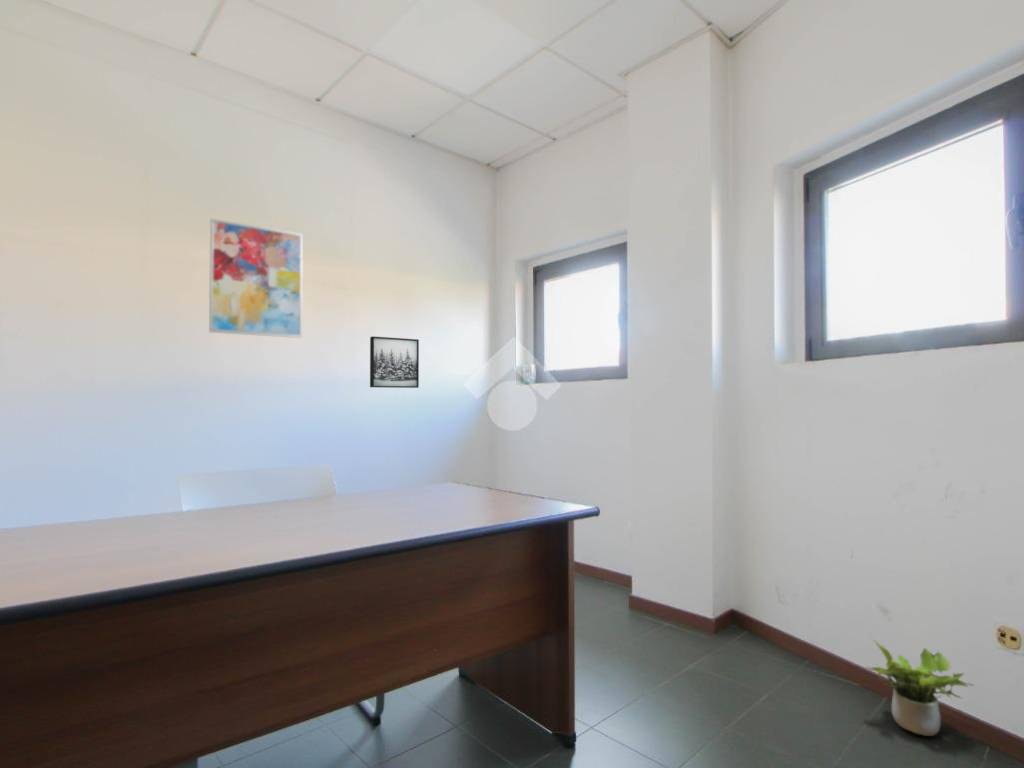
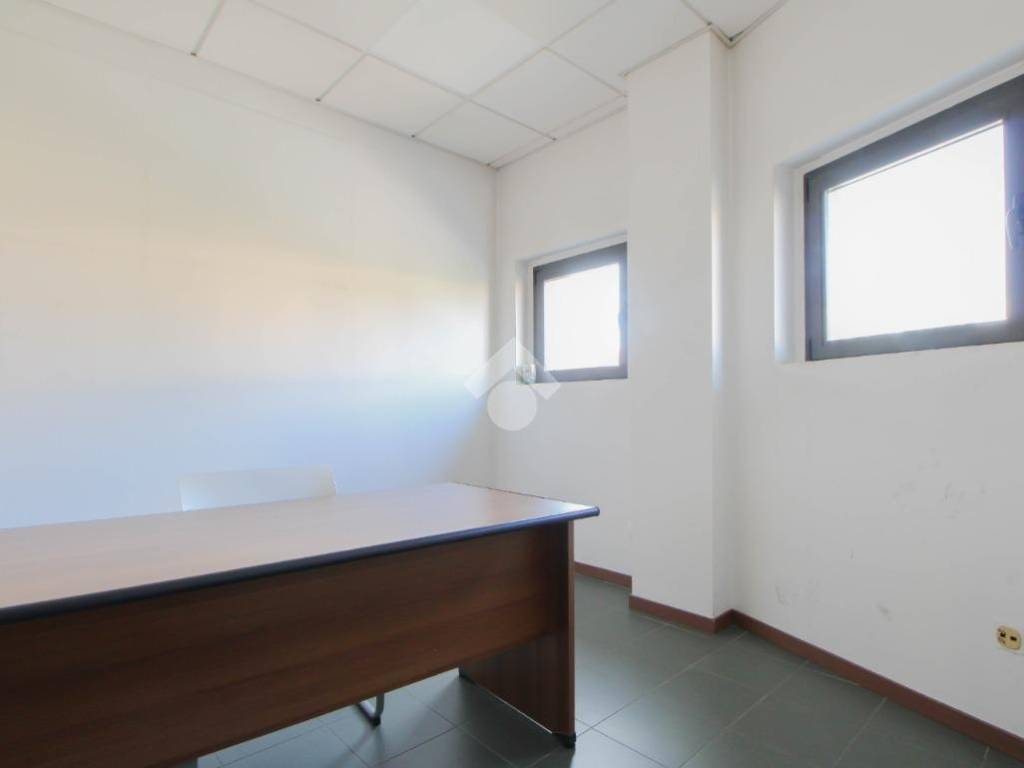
- wall art [369,335,420,389]
- potted plant [862,638,975,737]
- wall art [208,217,304,339]
